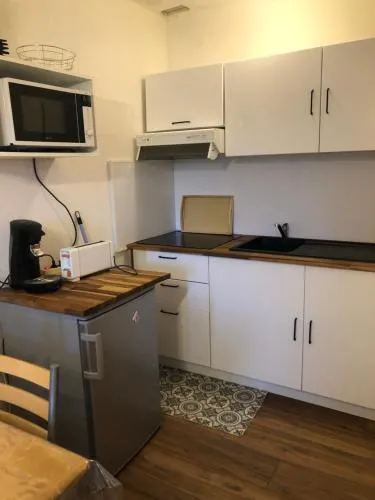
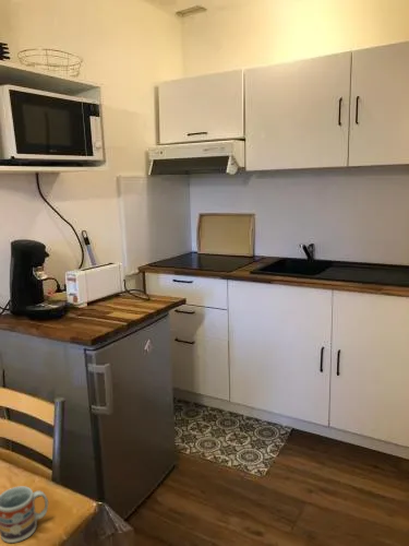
+ cup [0,485,49,544]
